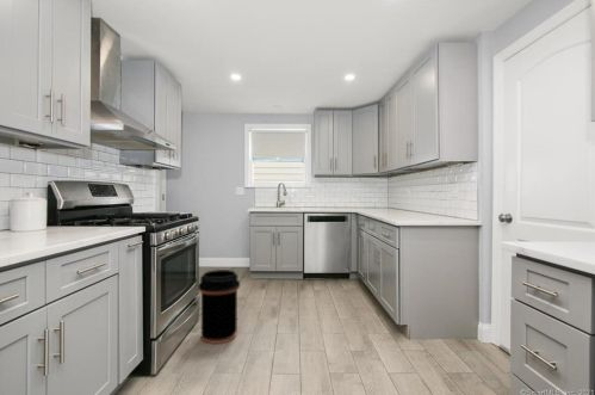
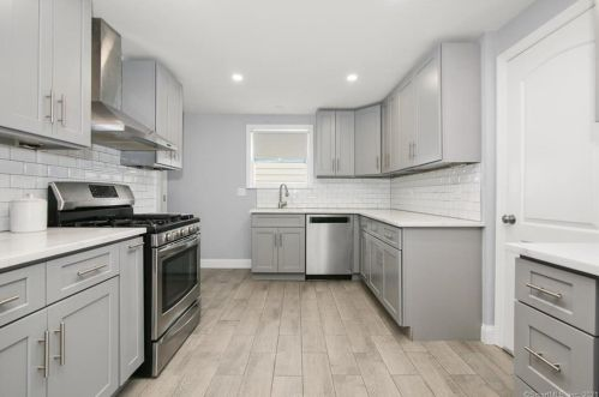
- trash can [197,269,241,345]
